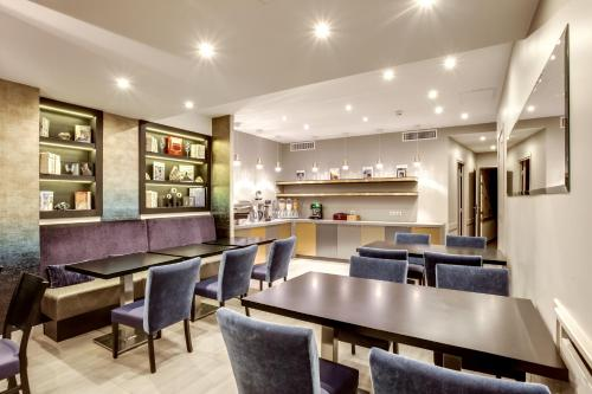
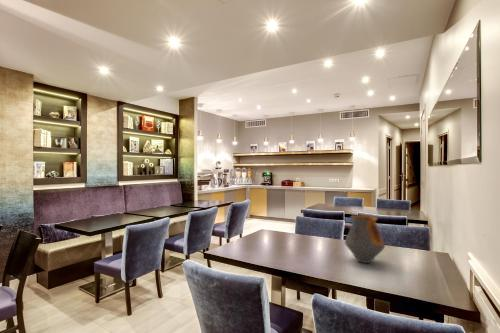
+ vase [344,214,386,264]
